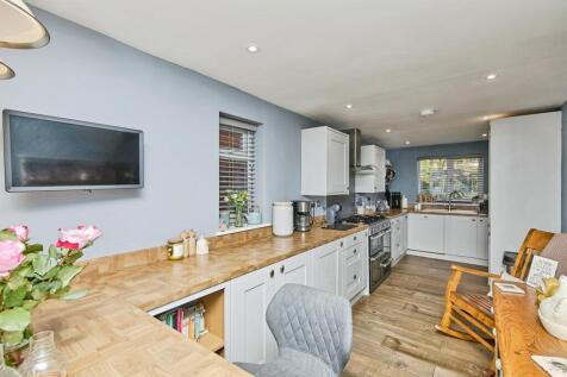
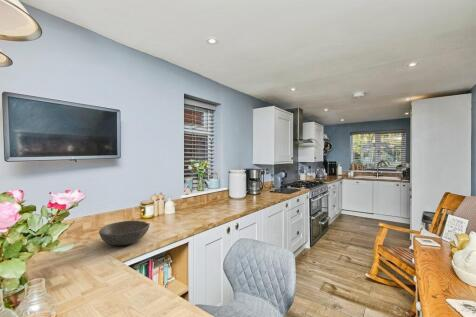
+ bowl [98,220,151,246]
